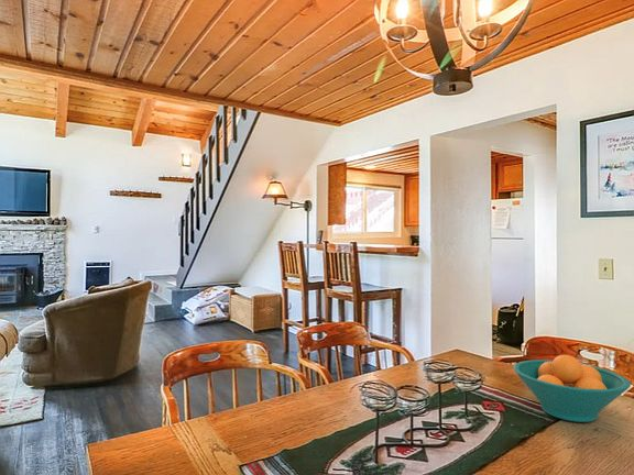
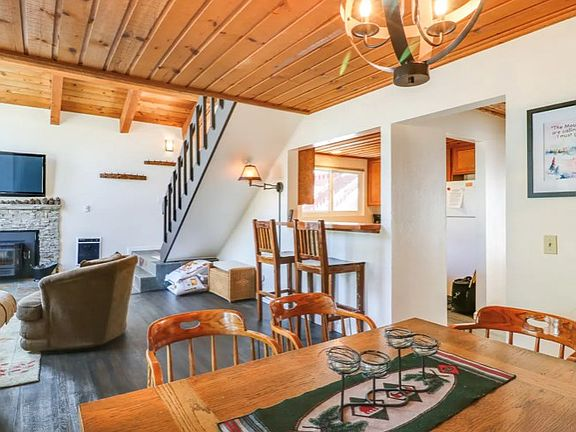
- fruit bowl [512,354,632,423]
